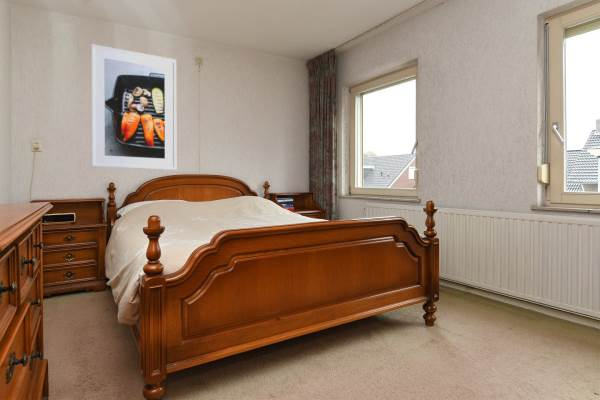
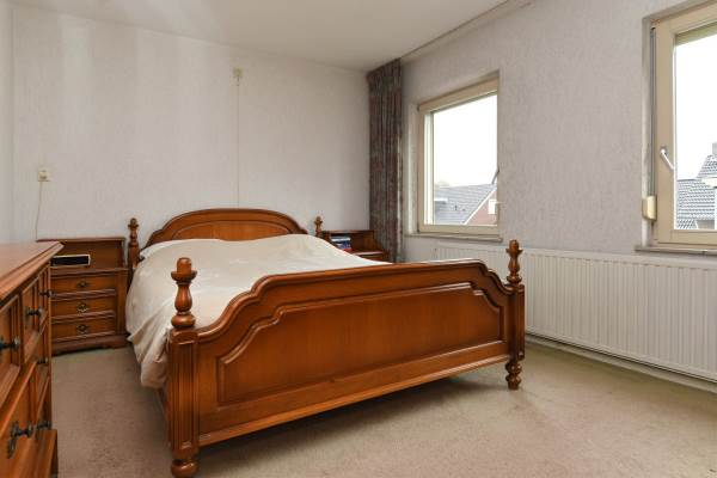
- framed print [90,43,177,171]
